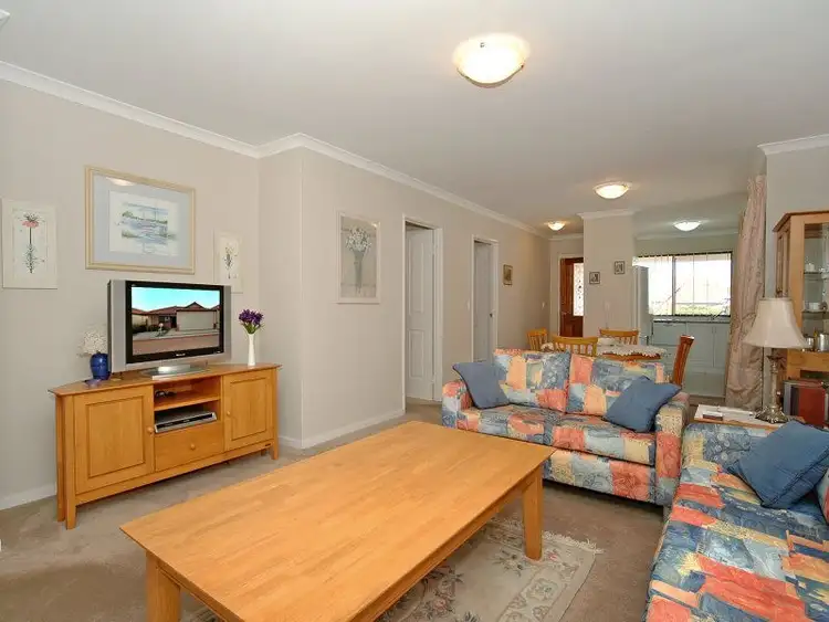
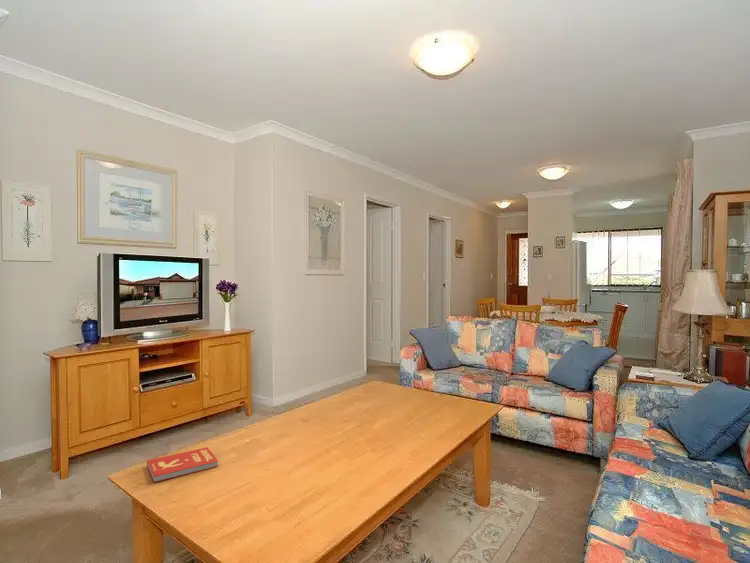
+ book [146,446,219,483]
